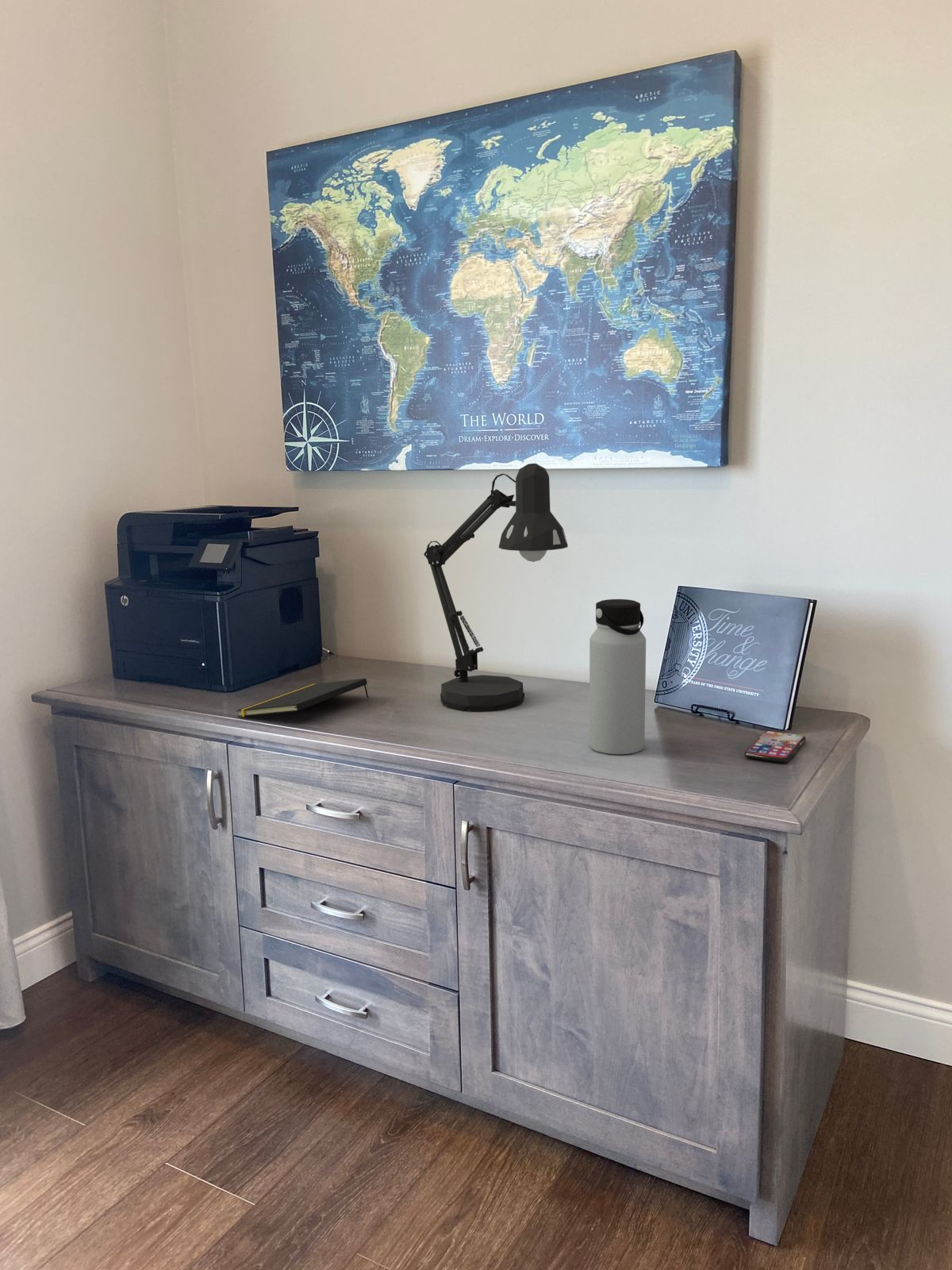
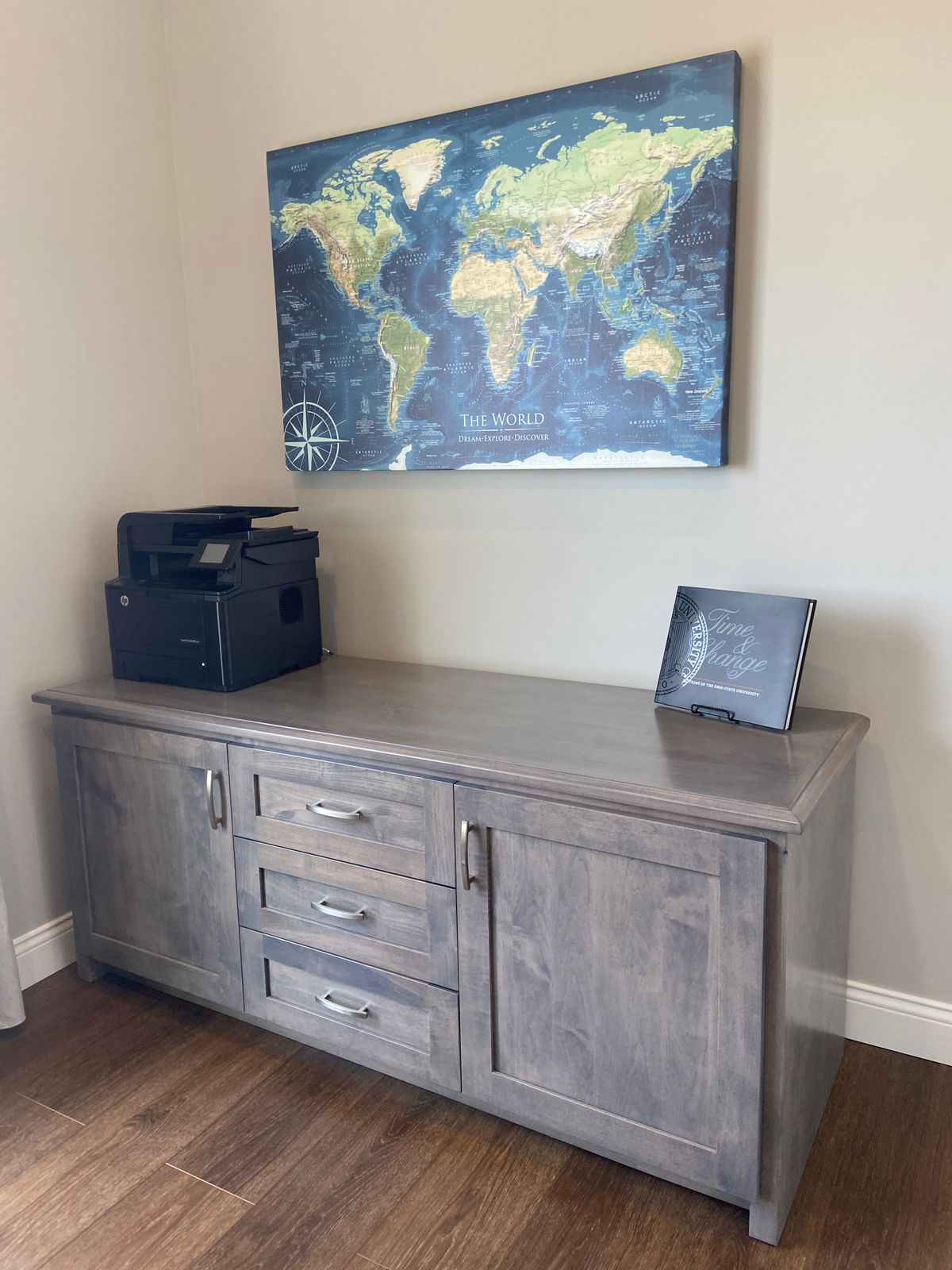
- desk lamp [423,463,569,712]
- notepad [236,678,370,718]
- water bottle [589,598,647,755]
- smartphone [744,730,807,764]
